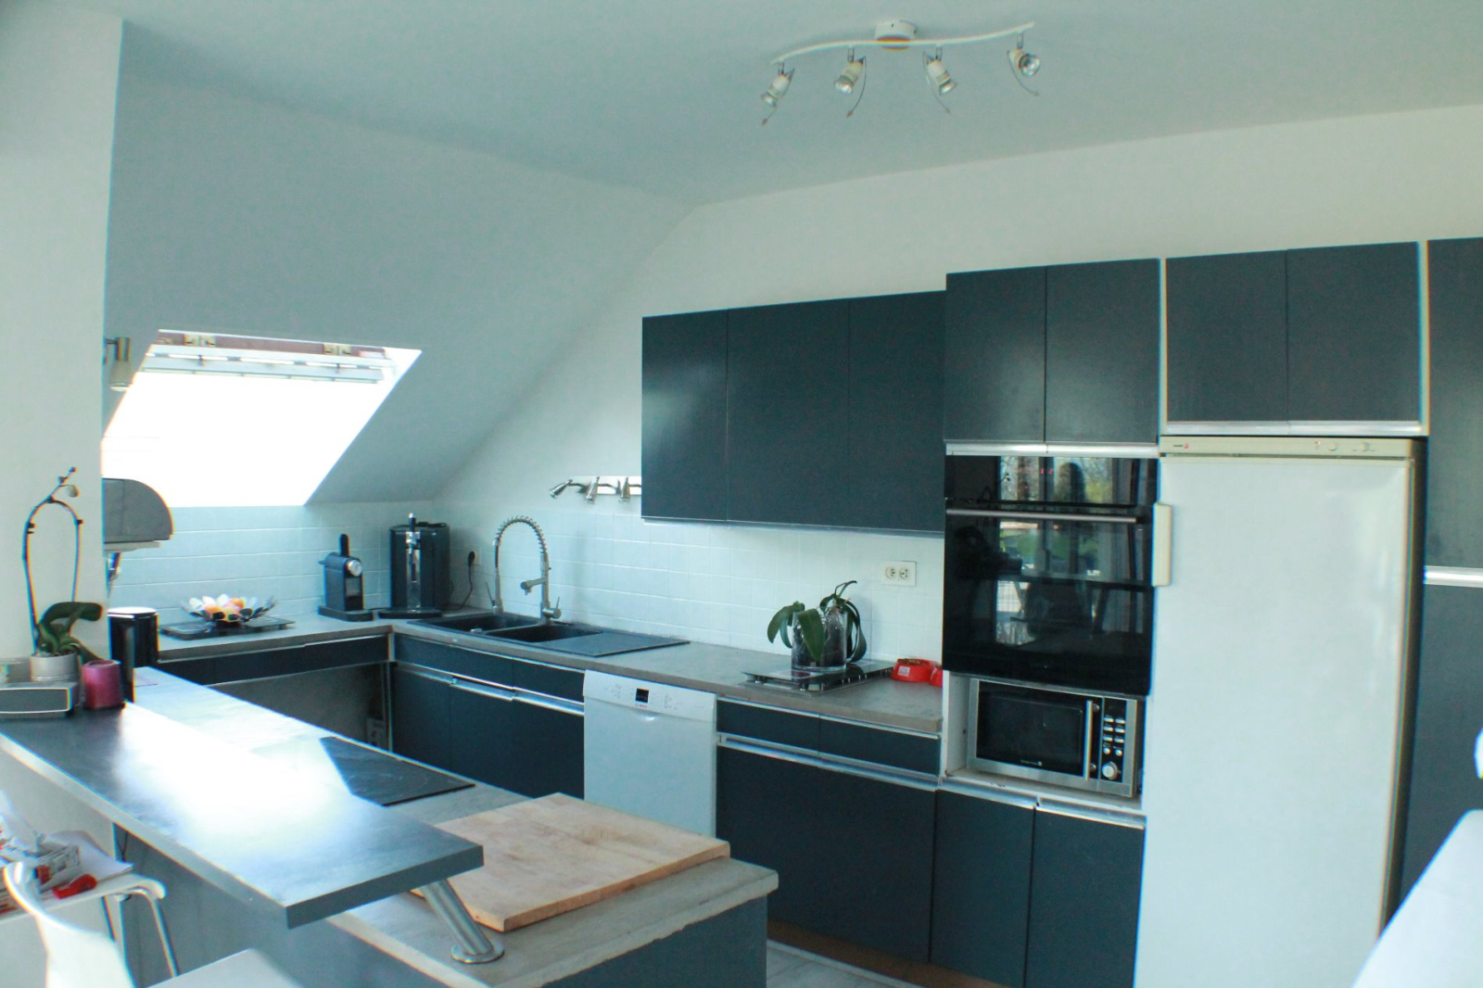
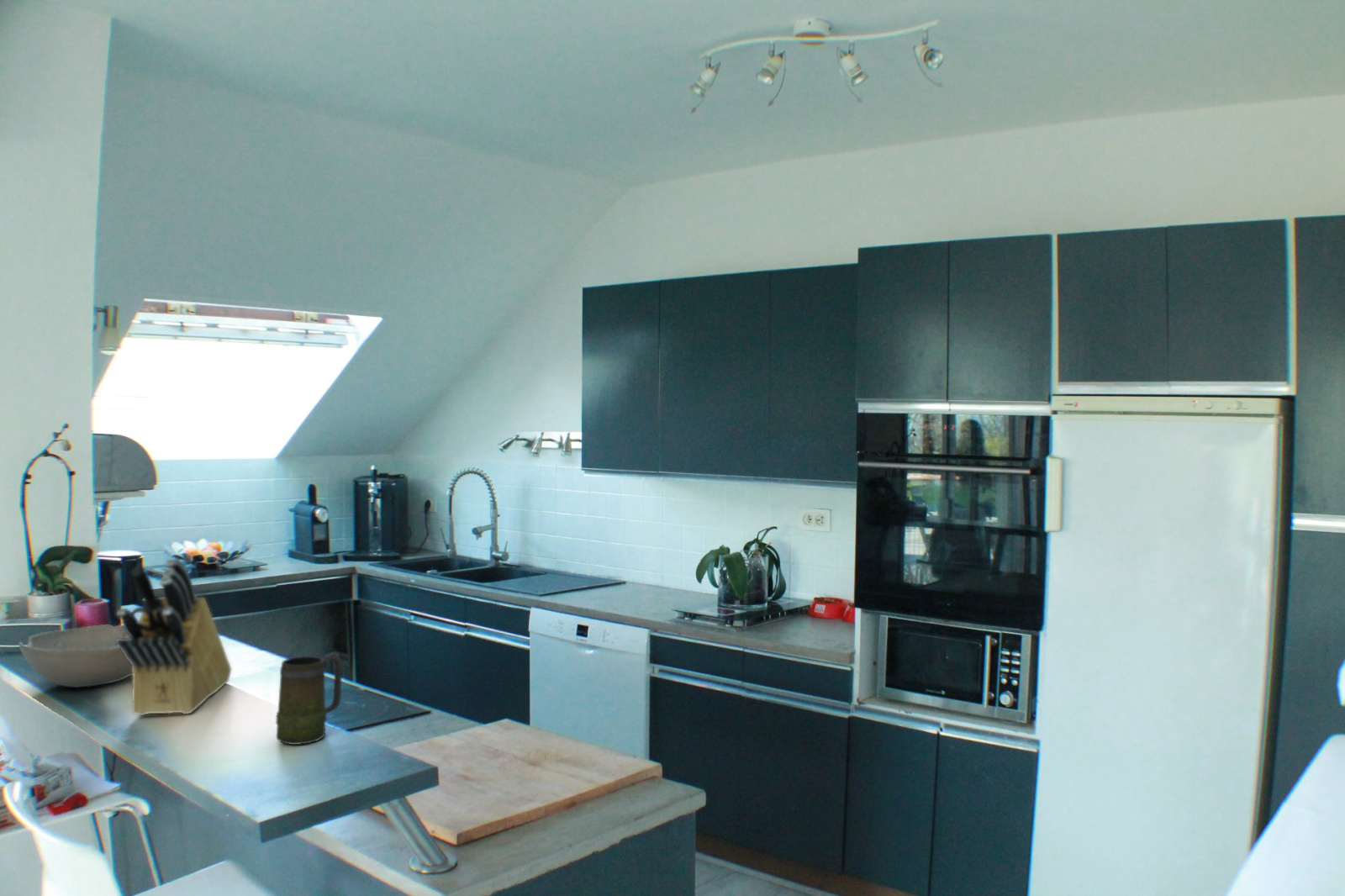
+ mug [275,651,344,746]
+ knife block [116,557,232,716]
+ bowl [18,624,133,688]
